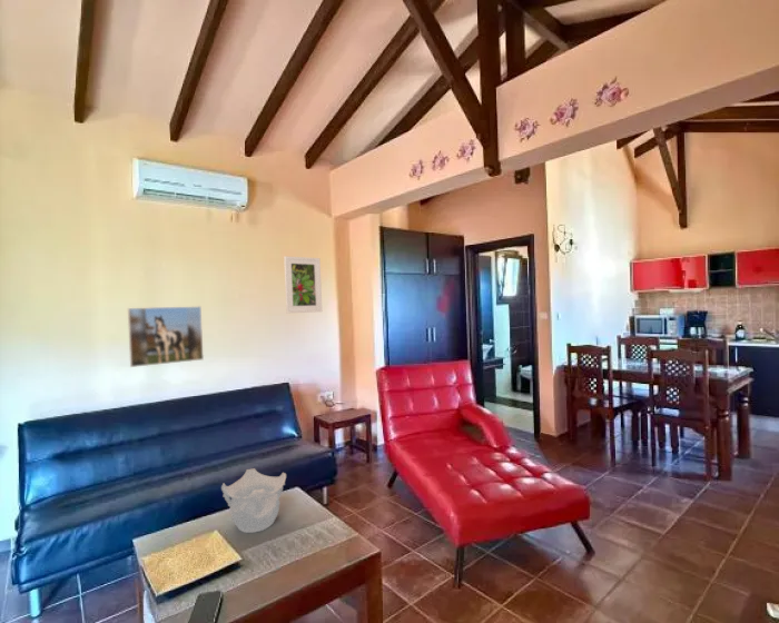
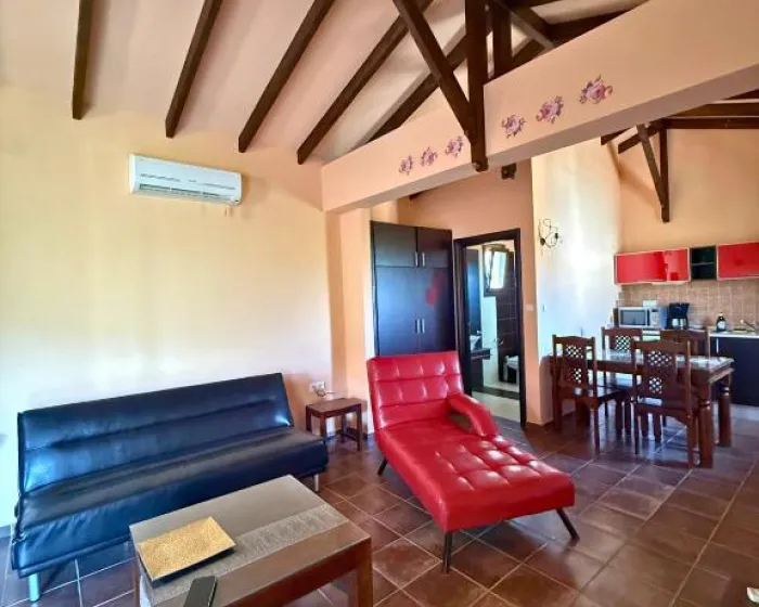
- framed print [283,255,323,314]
- decorative bowl [220,467,287,534]
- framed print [127,305,205,368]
